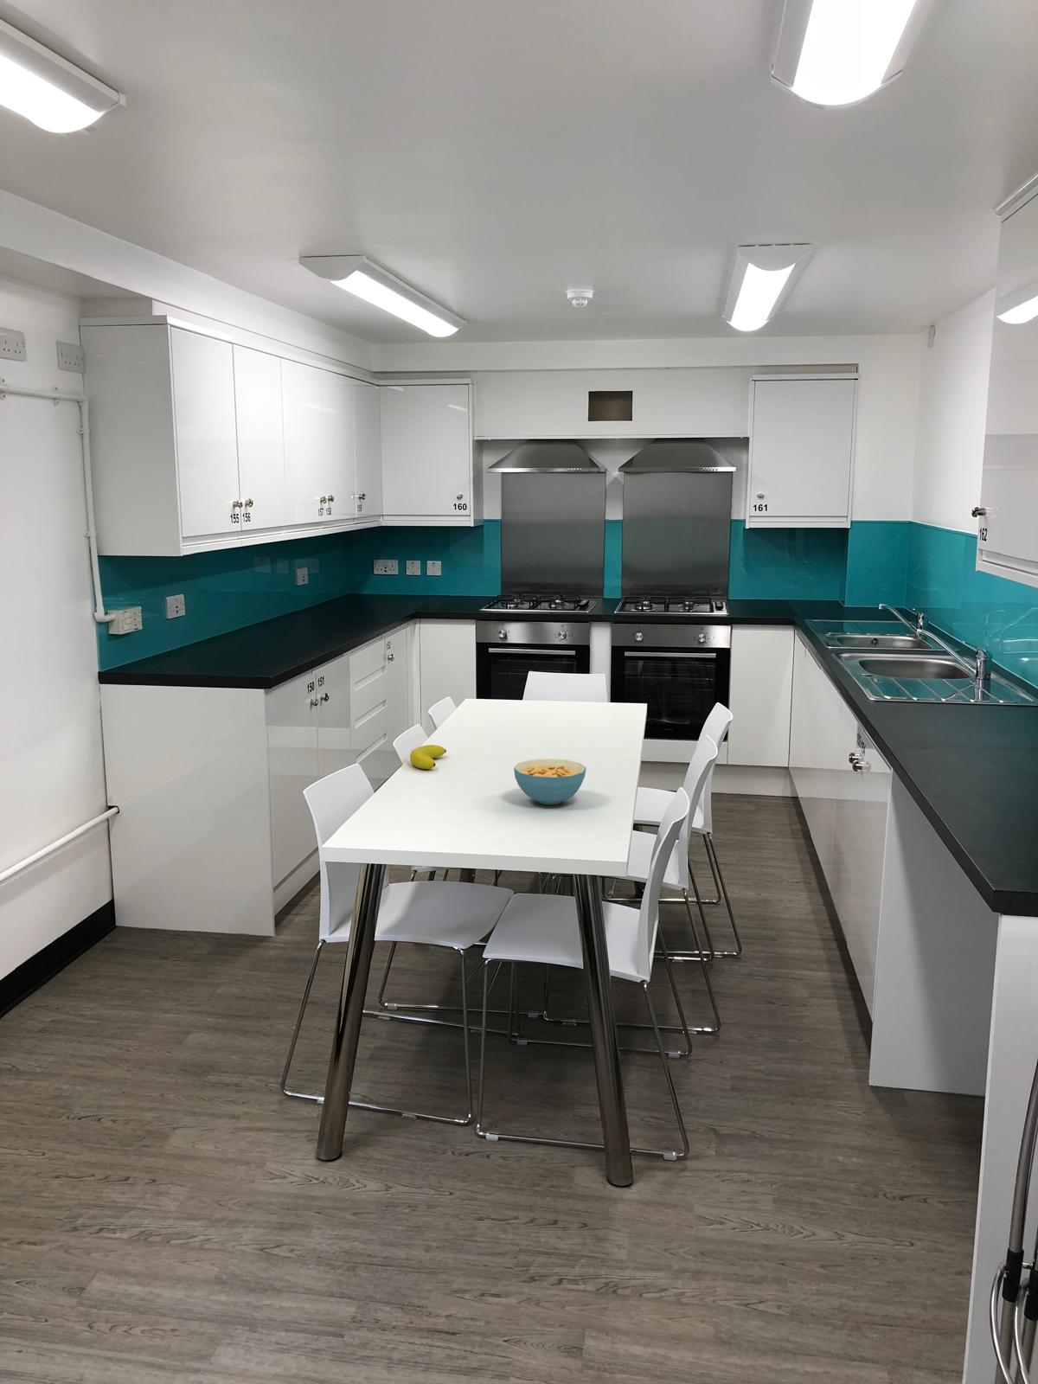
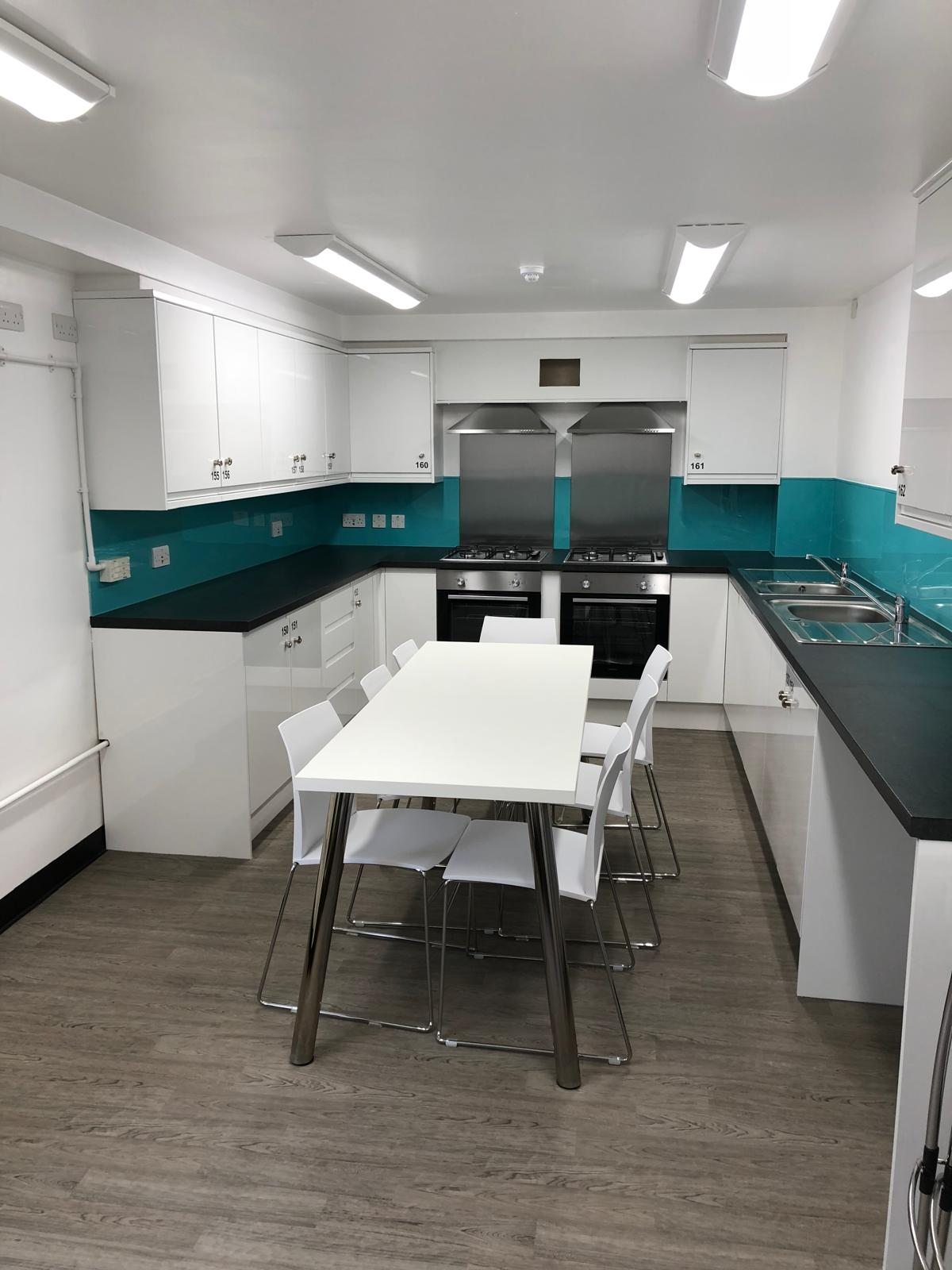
- cereal bowl [512,757,588,805]
- fruit [409,744,447,769]
